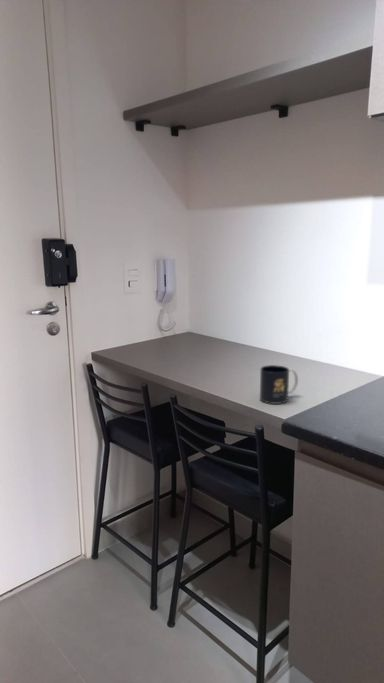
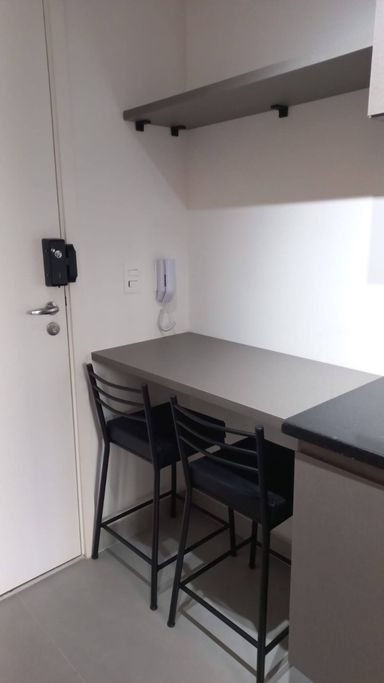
- mug [259,364,299,405]
